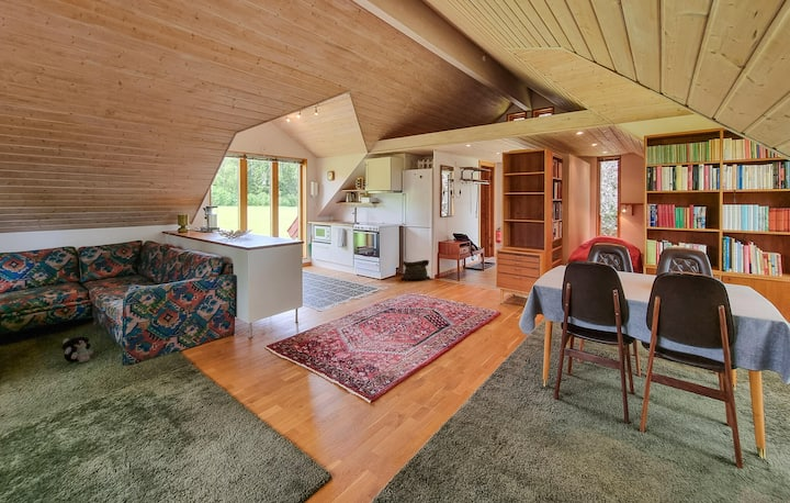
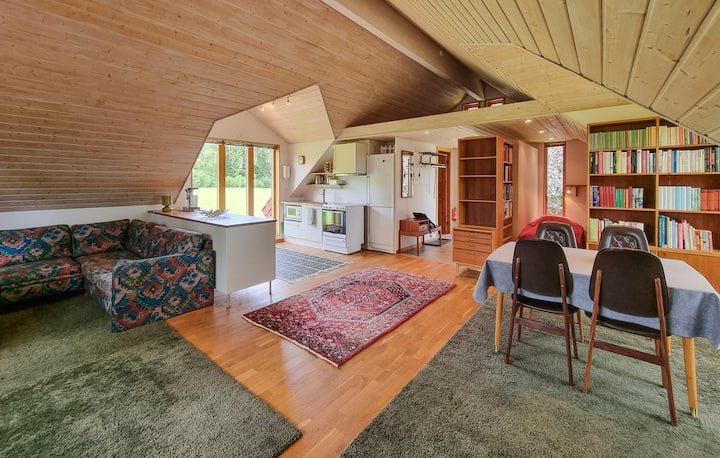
- bag [399,259,431,281]
- plush toy [61,336,94,364]
